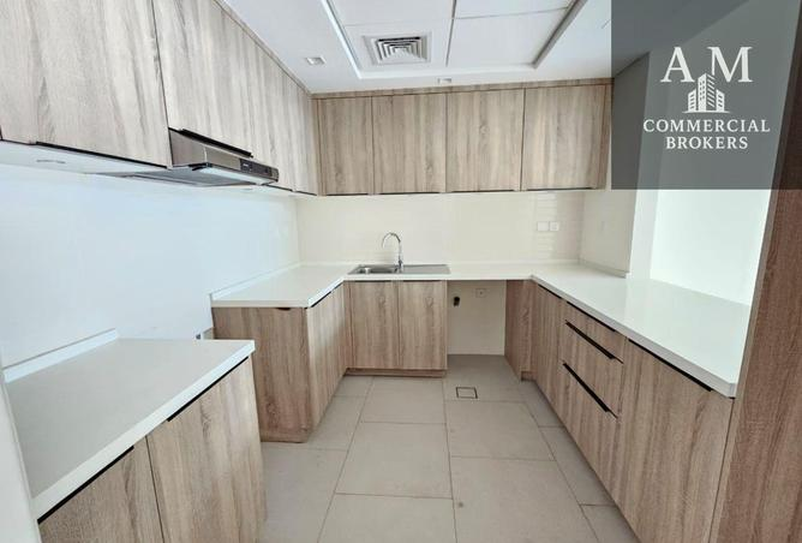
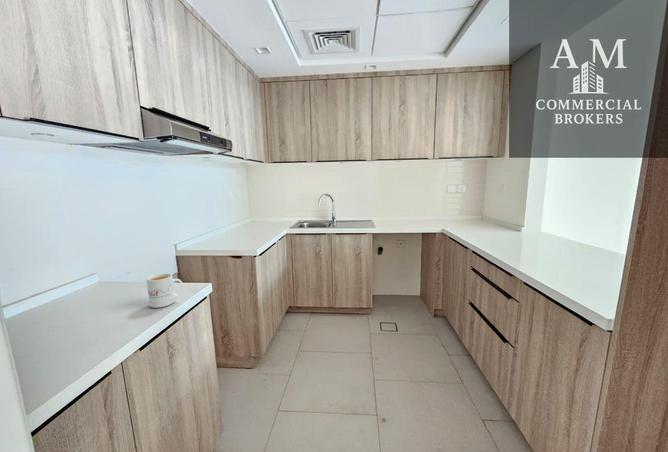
+ mug [146,272,184,309]
